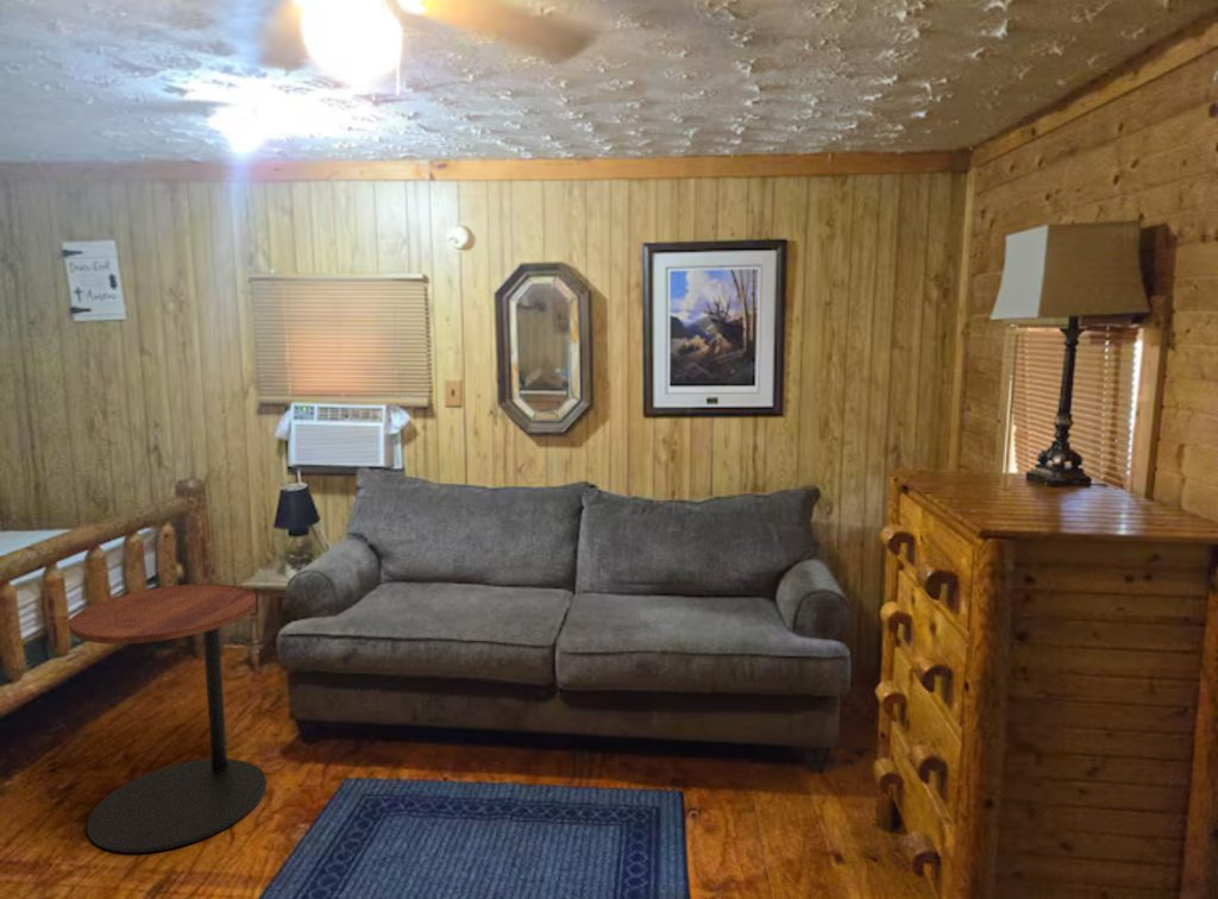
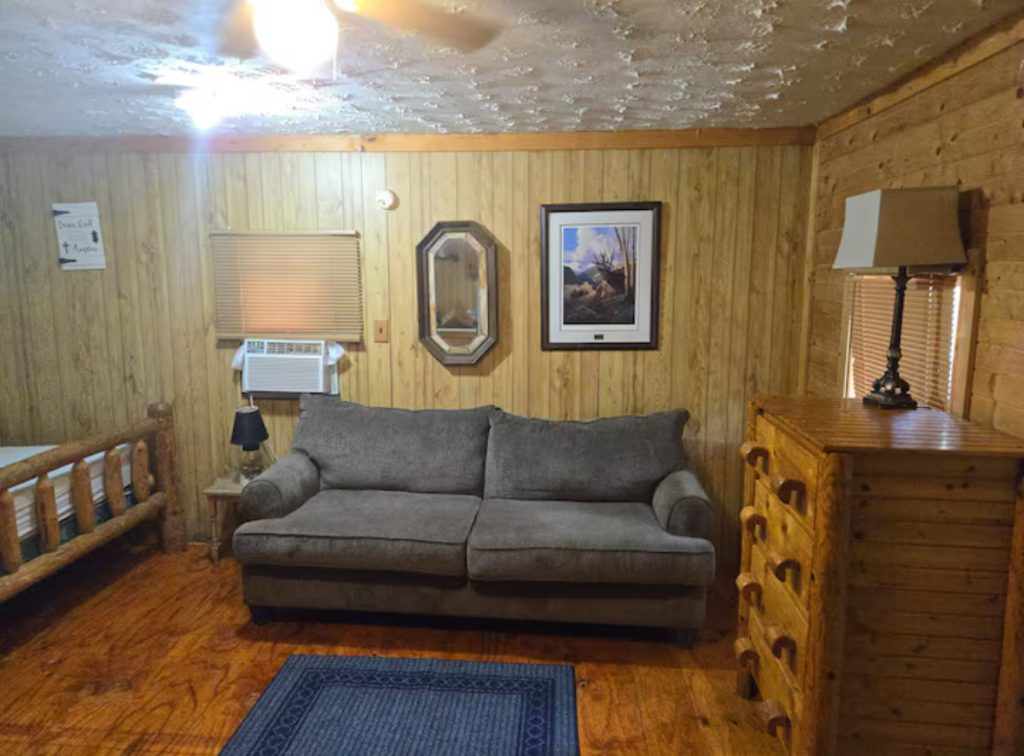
- side table [68,583,268,854]
